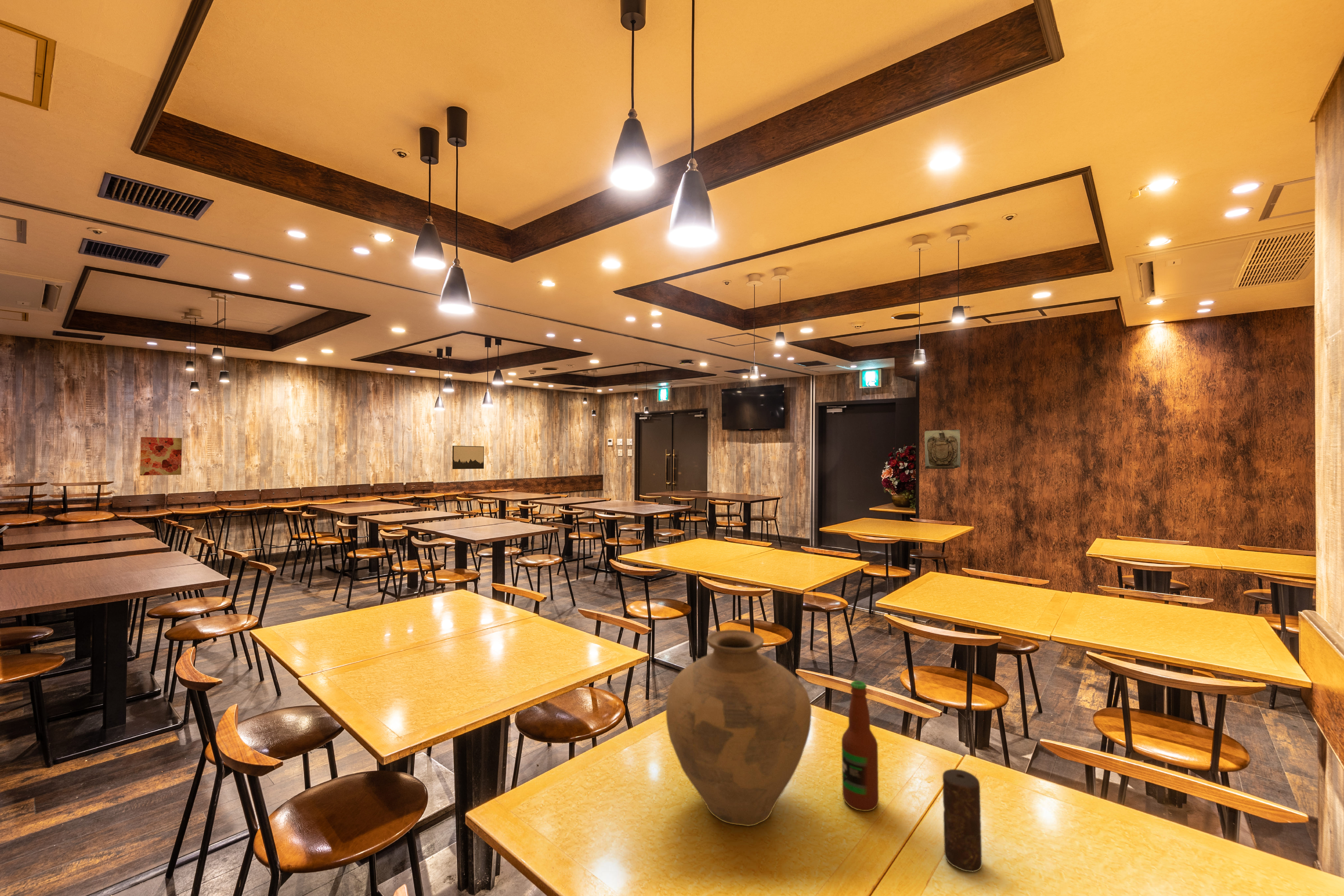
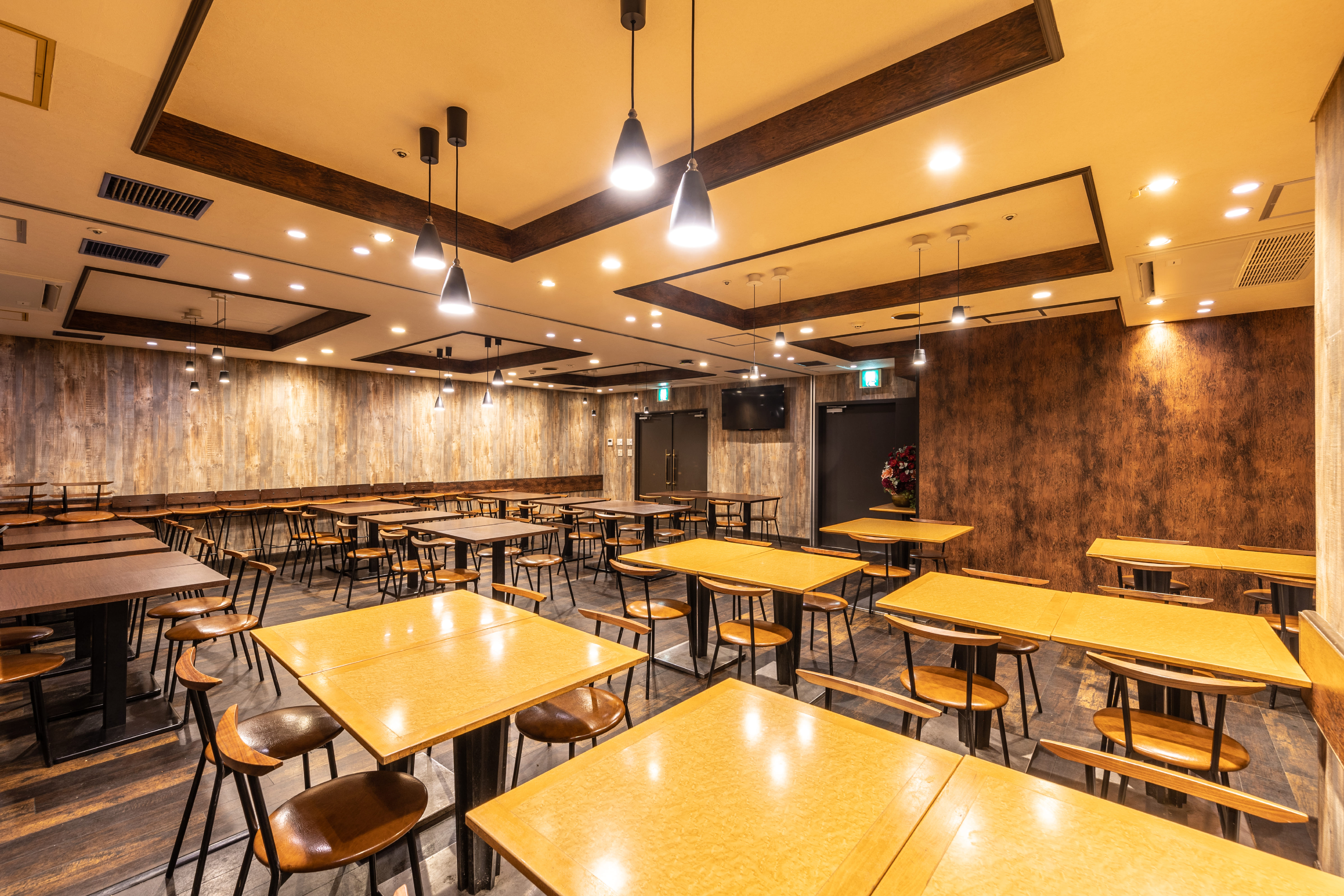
- wall art [452,445,484,469]
- wall art [140,437,182,476]
- candle [942,769,982,872]
- wall sculpture [924,429,961,469]
- vase [666,629,812,826]
- bottle [841,681,879,811]
